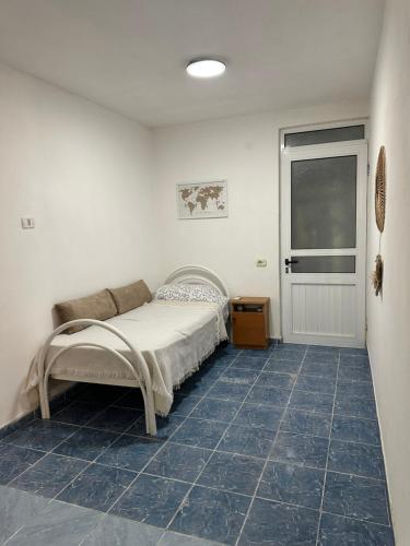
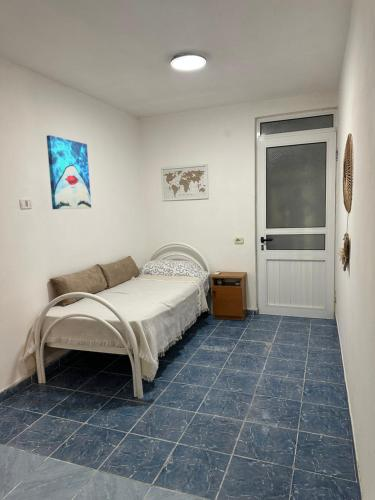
+ wall art [46,134,92,210]
